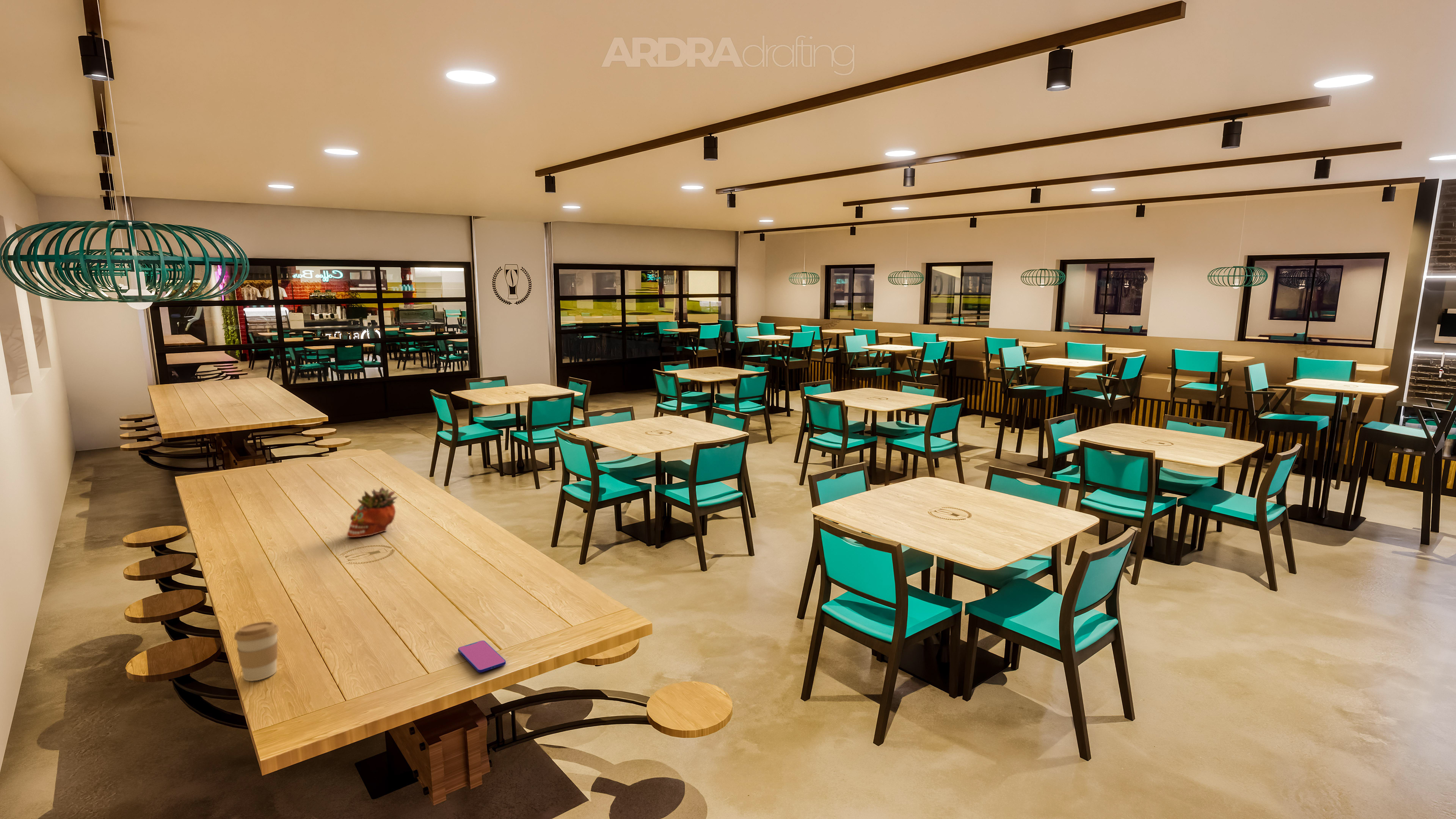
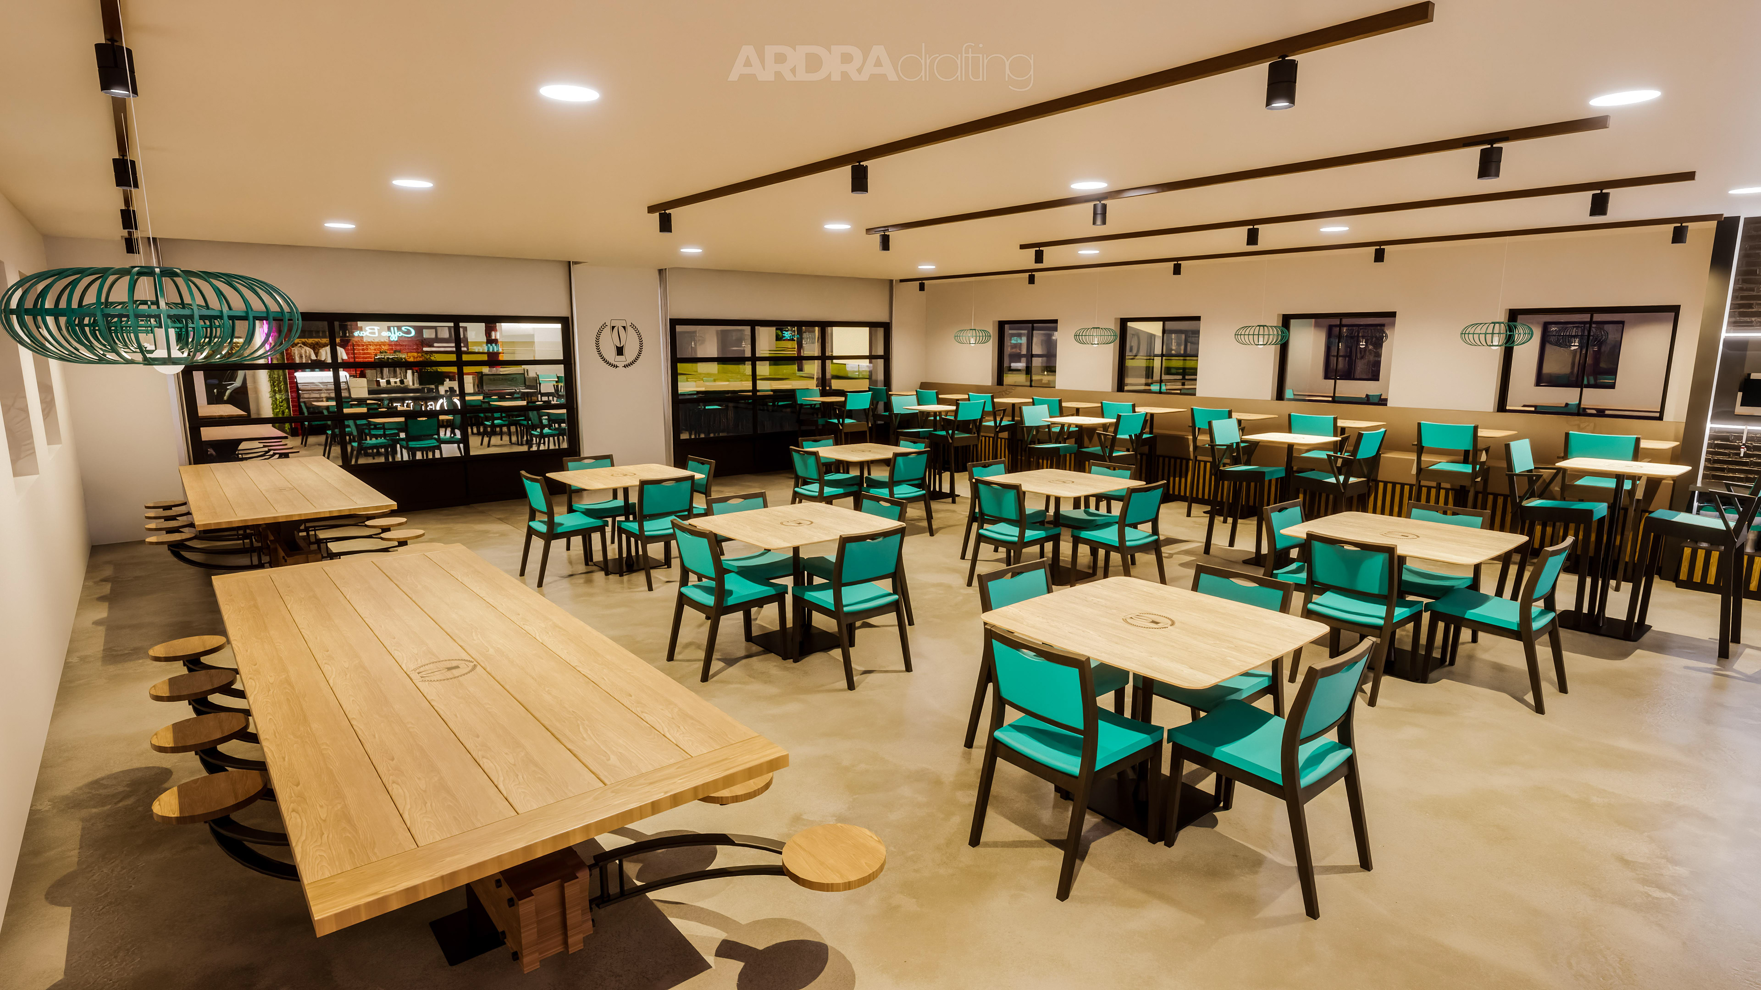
- smartphone [458,640,506,673]
- succulent planter [347,486,398,538]
- coffee cup [234,621,279,681]
